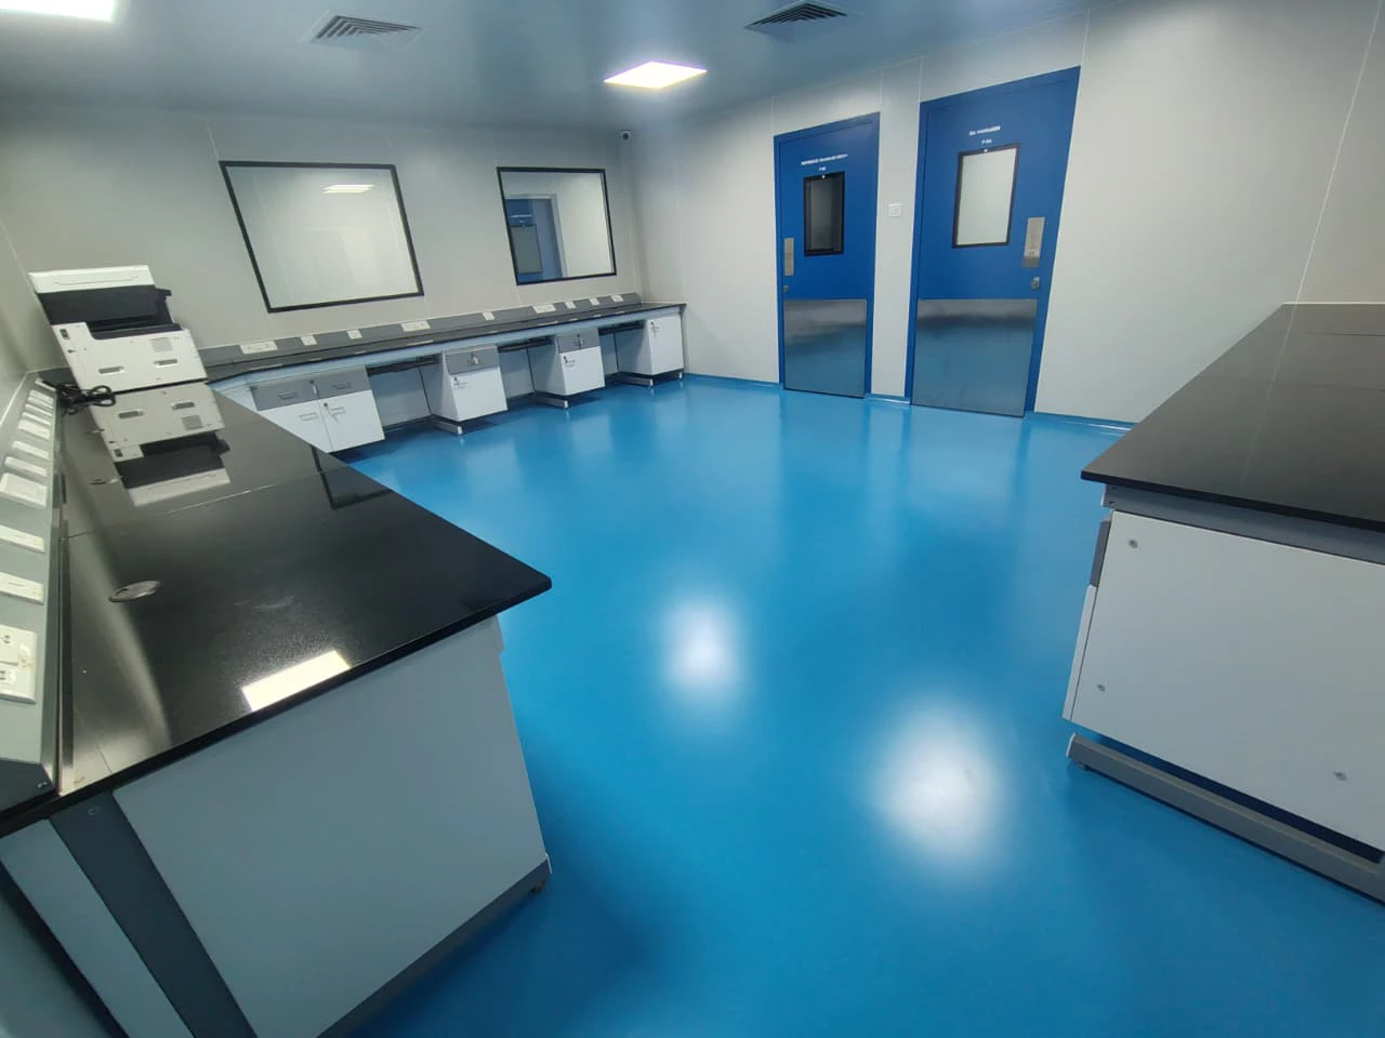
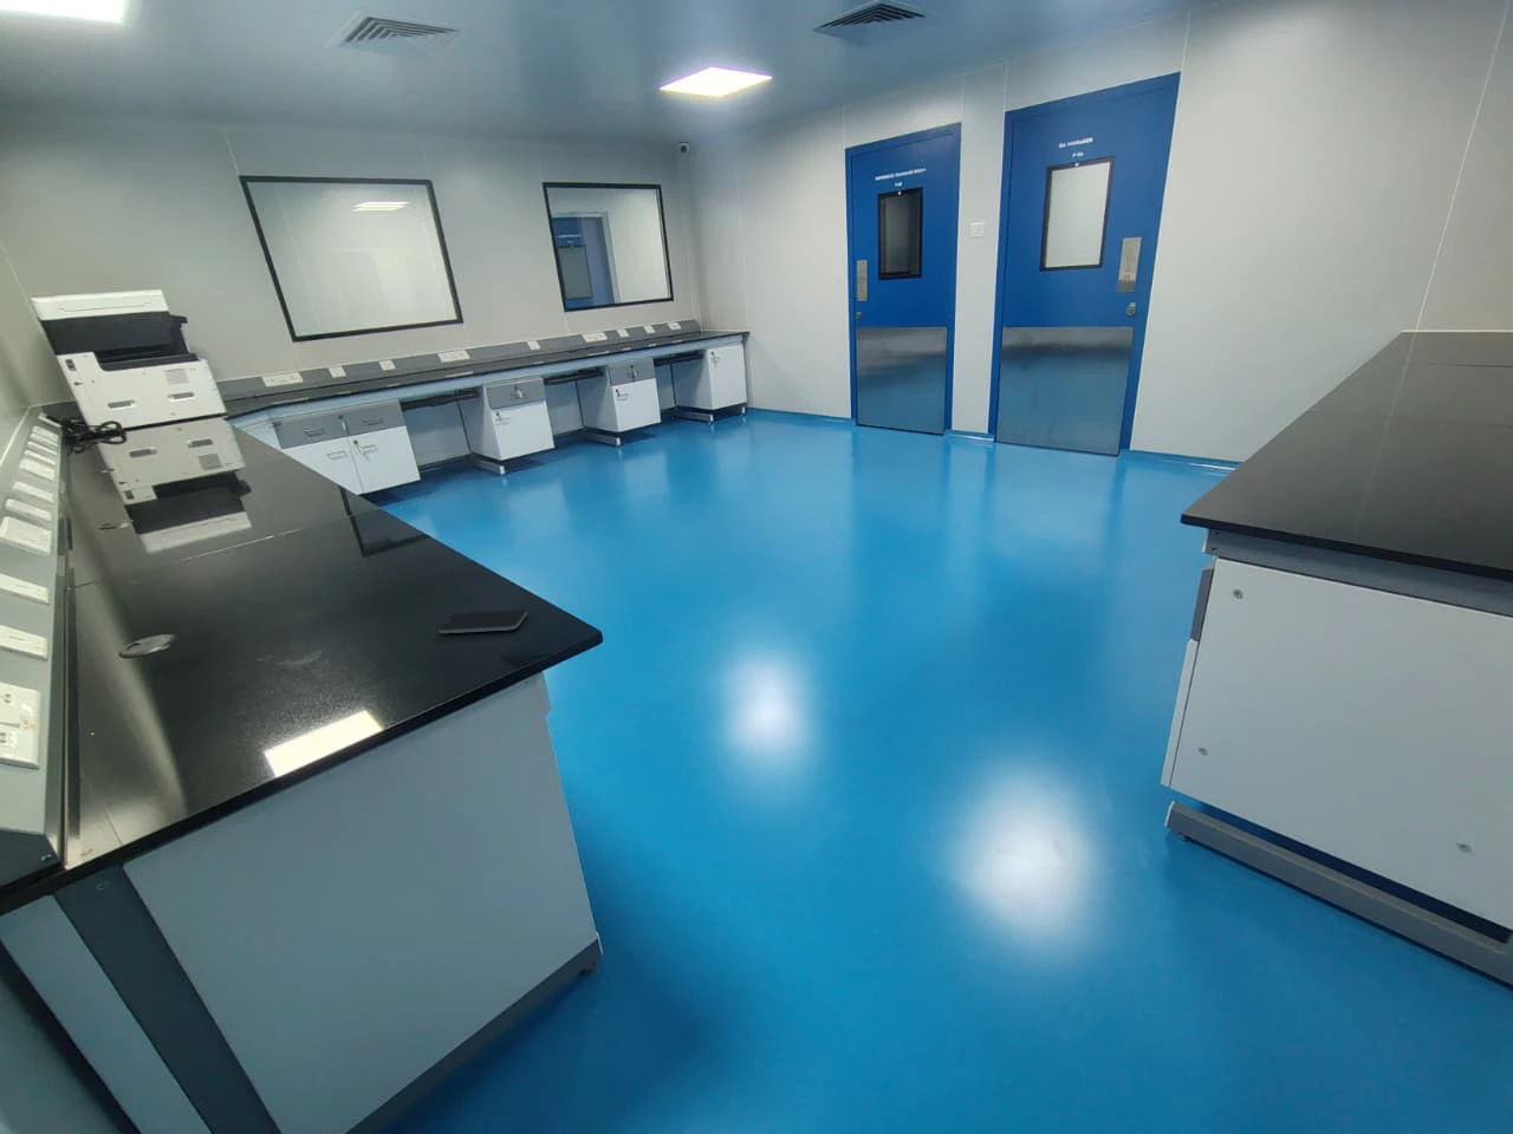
+ smartphone [437,609,529,635]
